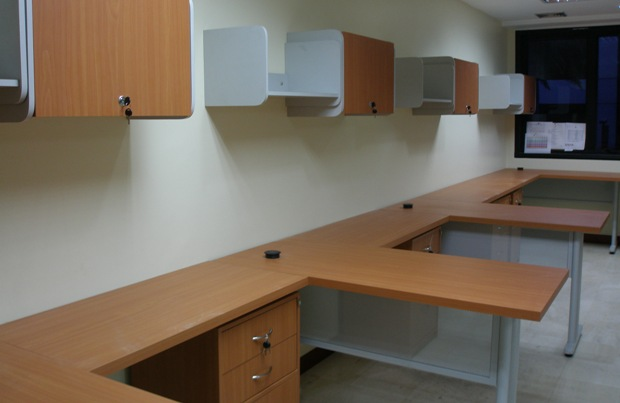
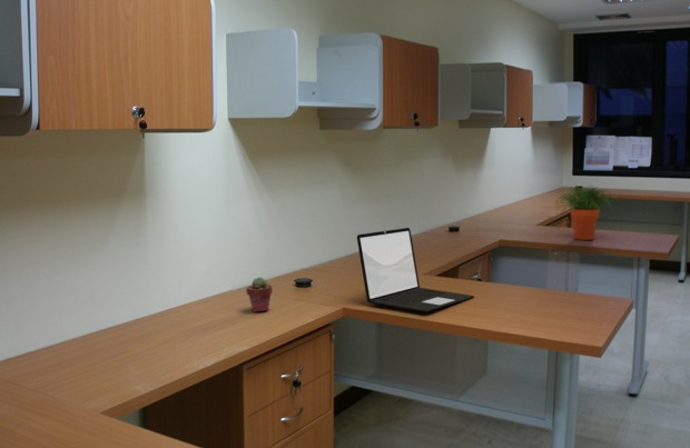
+ potted succulent [245,276,274,313]
+ laptop [356,227,475,313]
+ potted plant [553,185,619,241]
